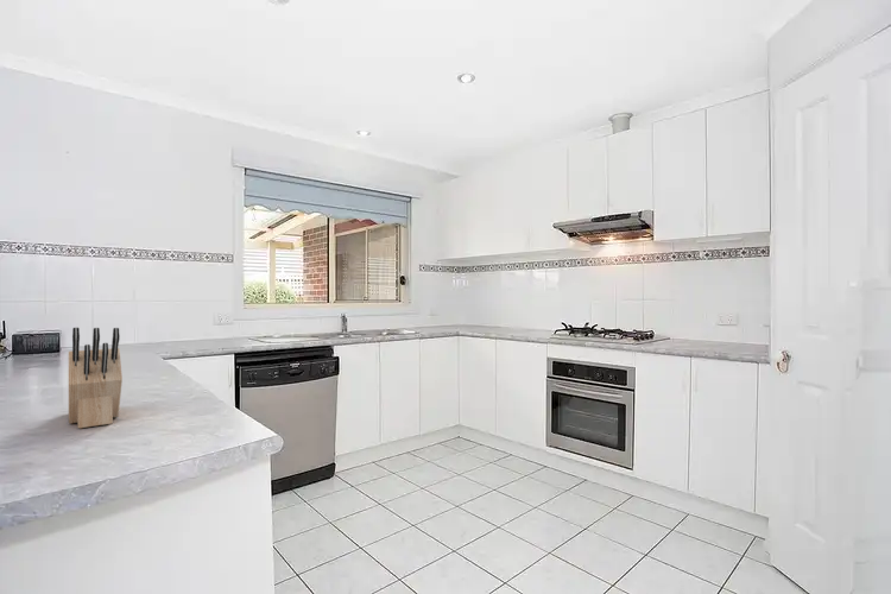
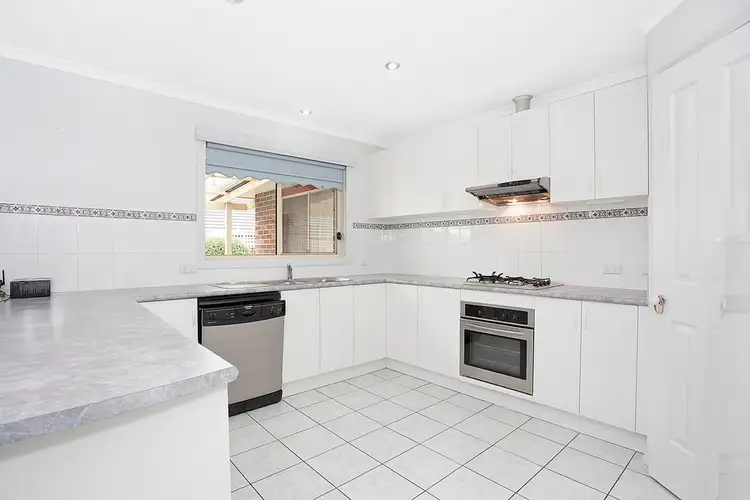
- knife block [68,327,124,429]
